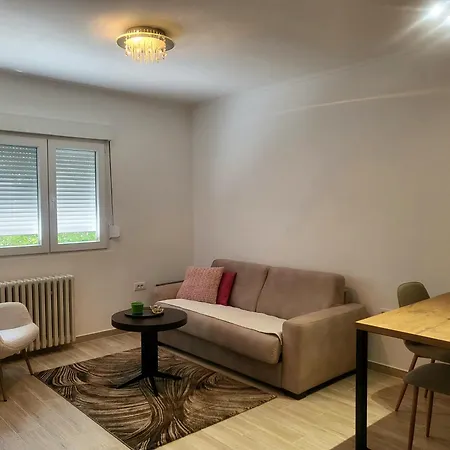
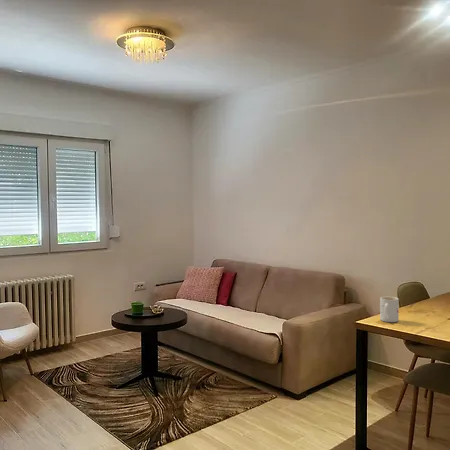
+ mug [379,296,400,323]
